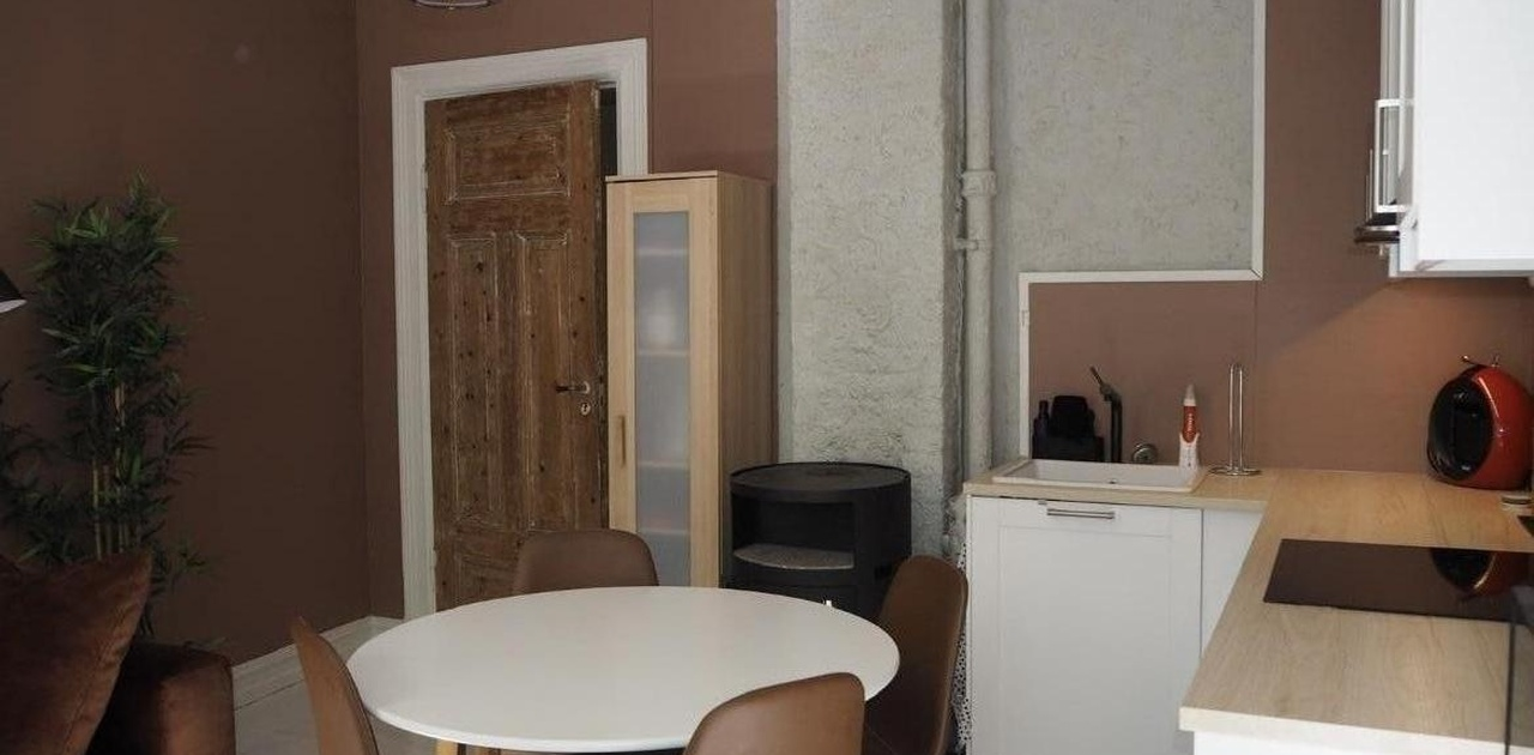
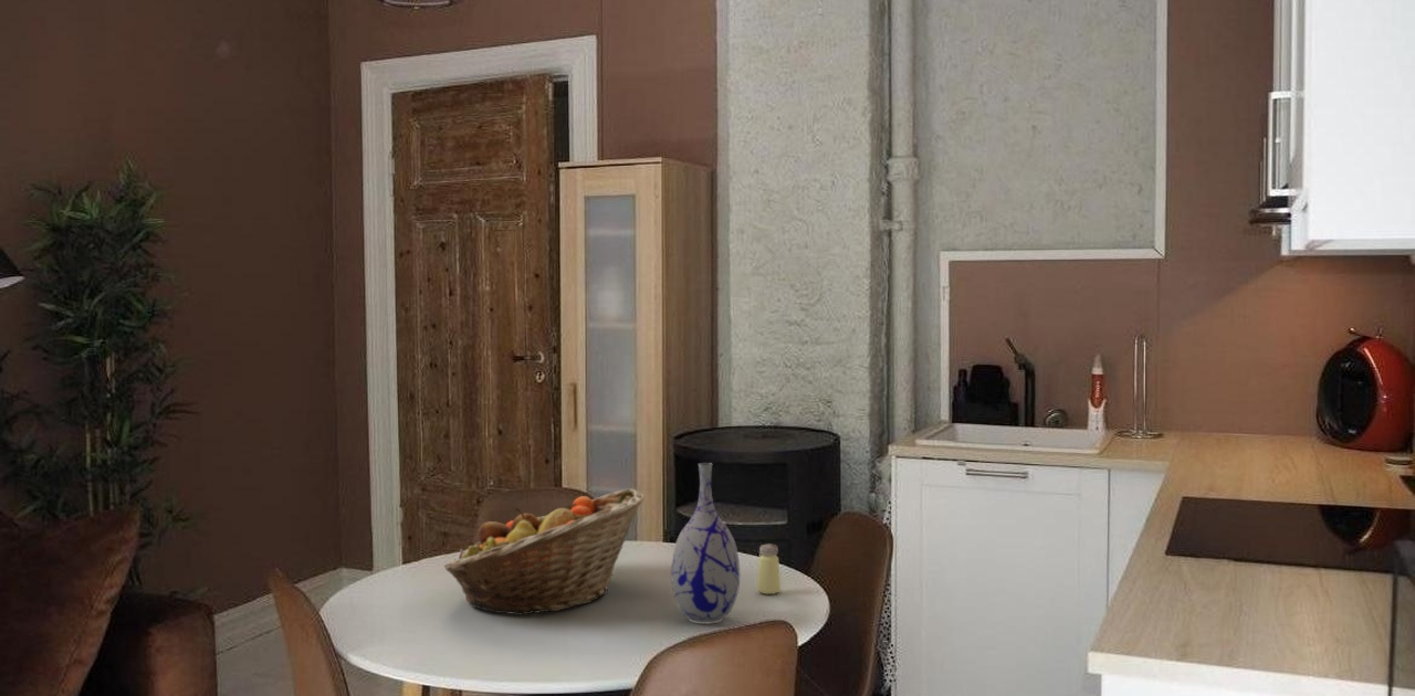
+ fruit basket [443,487,646,616]
+ vase [670,462,741,625]
+ saltshaker [756,542,782,595]
